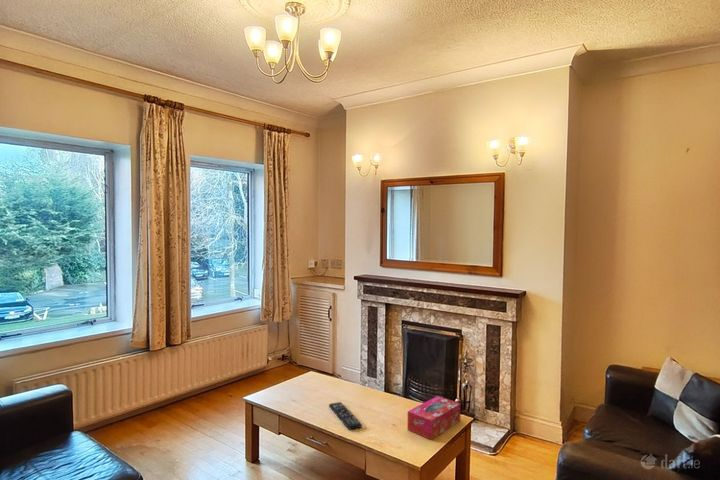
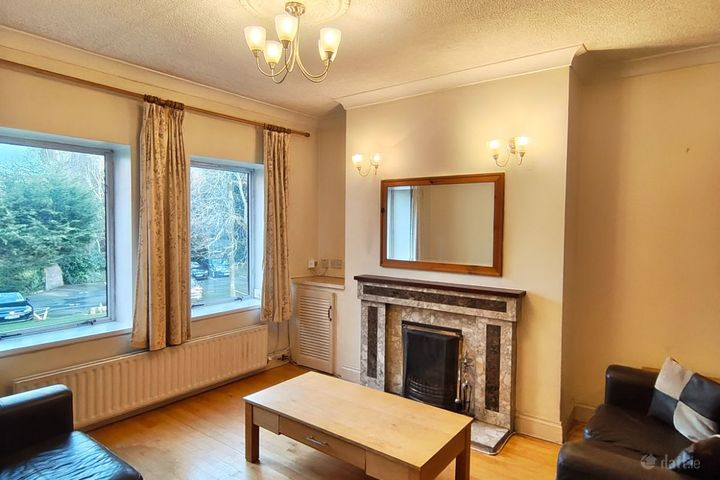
- remote control [328,401,363,431]
- tissue box [406,395,462,440]
